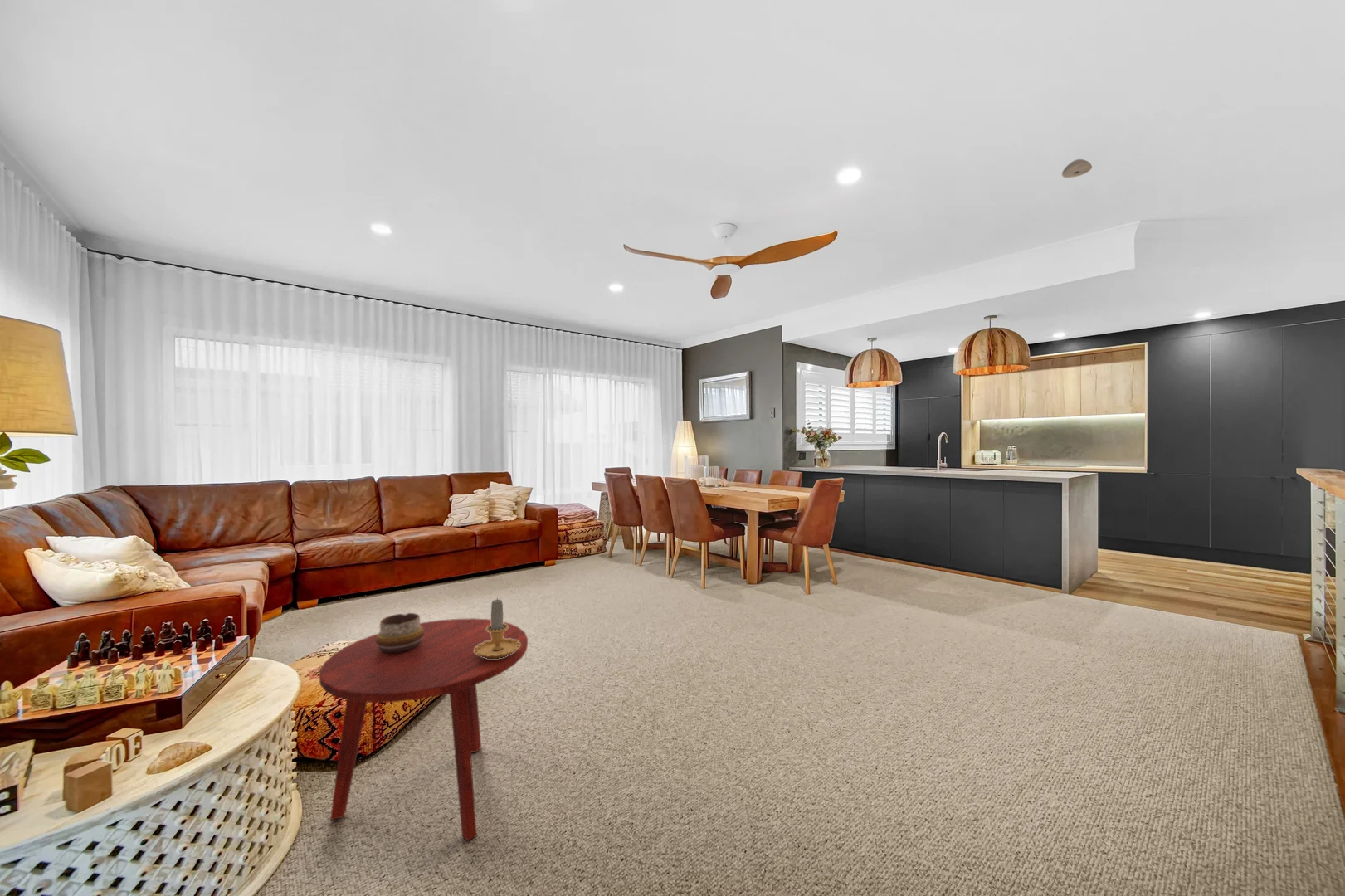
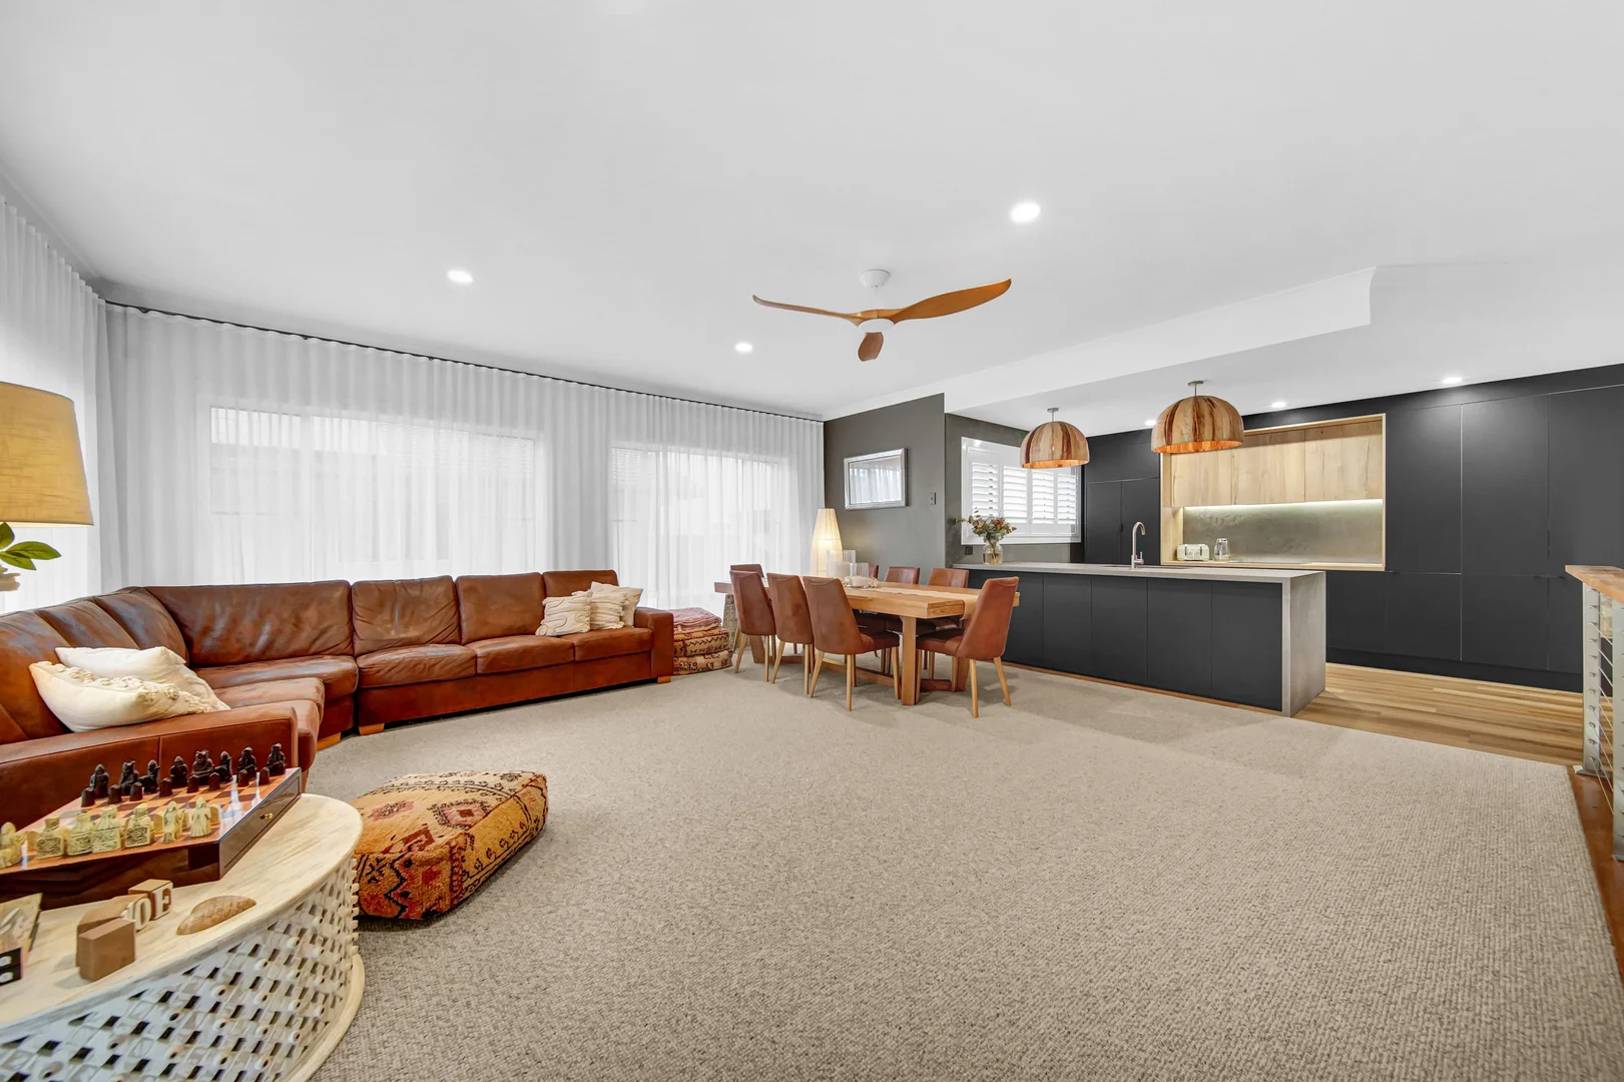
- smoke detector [1061,158,1093,178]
- candle [474,598,520,659]
- decorative bowl [376,612,424,653]
- side table [319,617,529,841]
